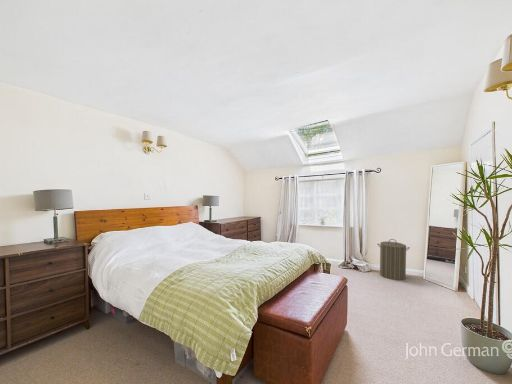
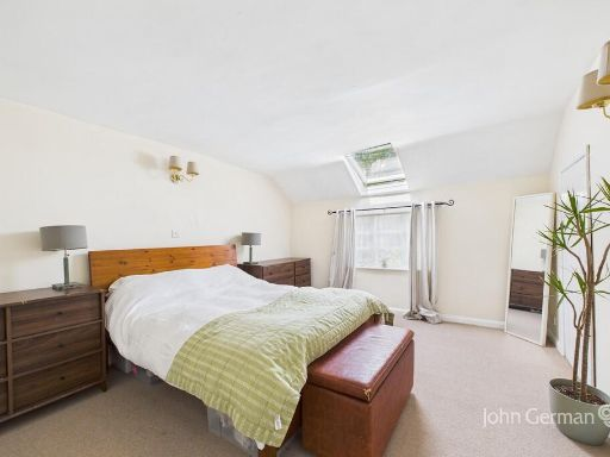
- laundry hamper [377,238,411,281]
